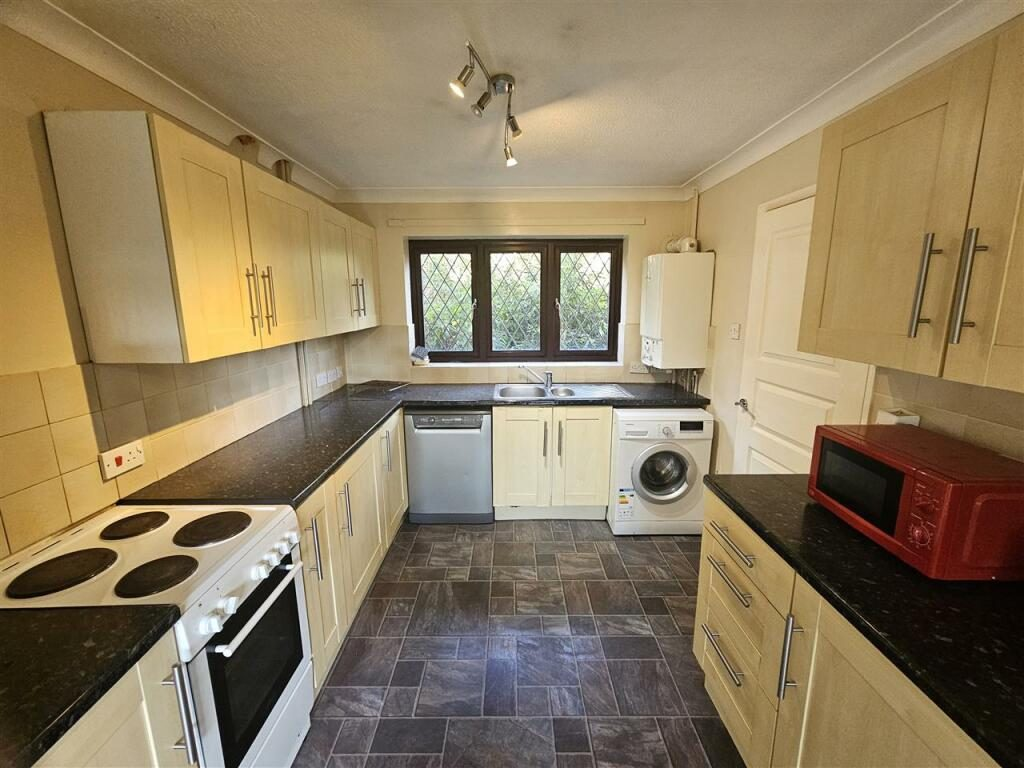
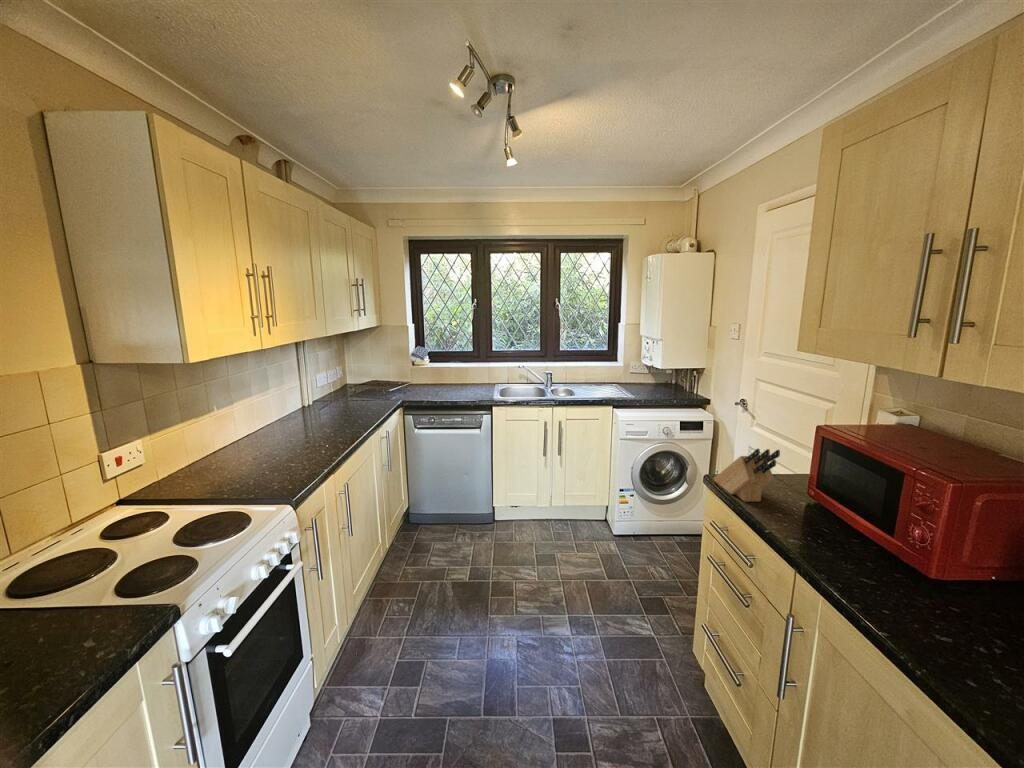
+ knife block [713,448,781,503]
